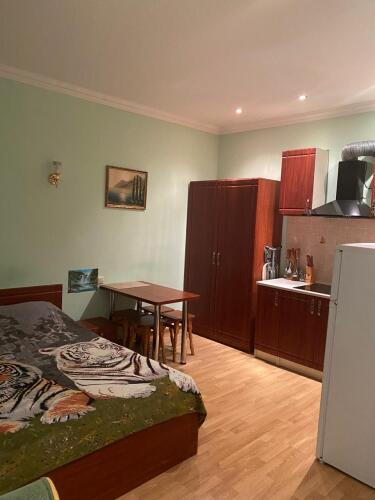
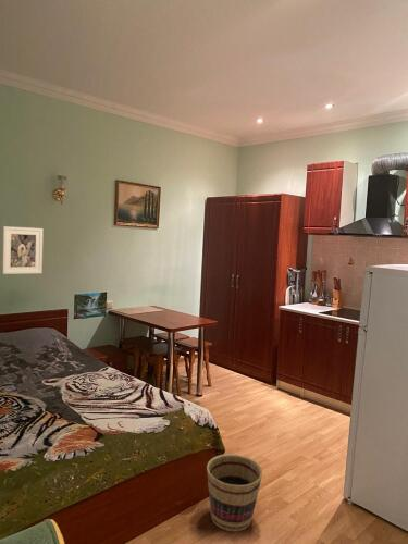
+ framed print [1,225,44,275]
+ basket [206,453,263,532]
